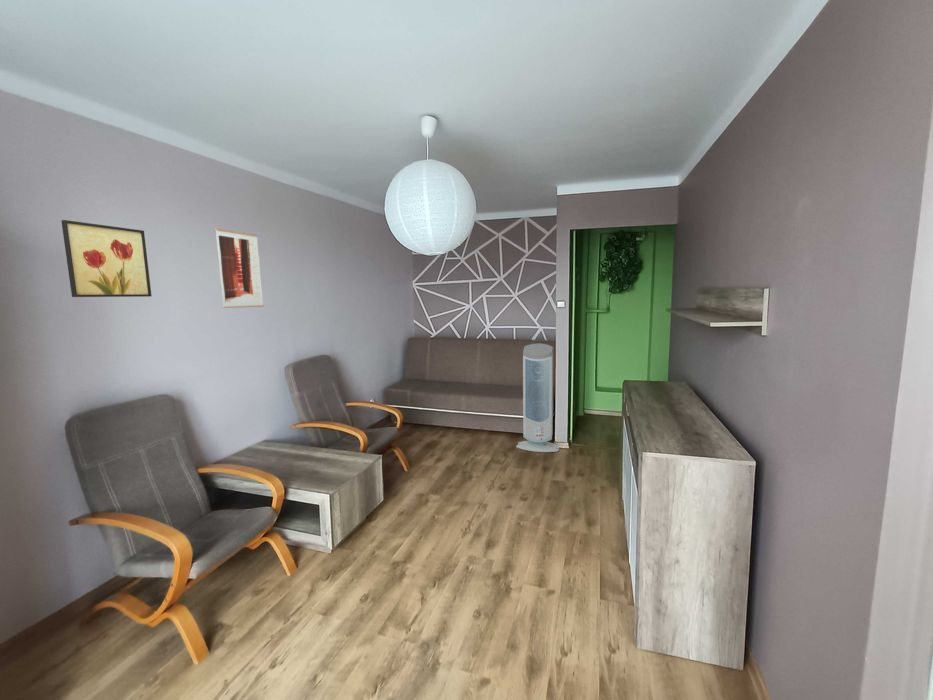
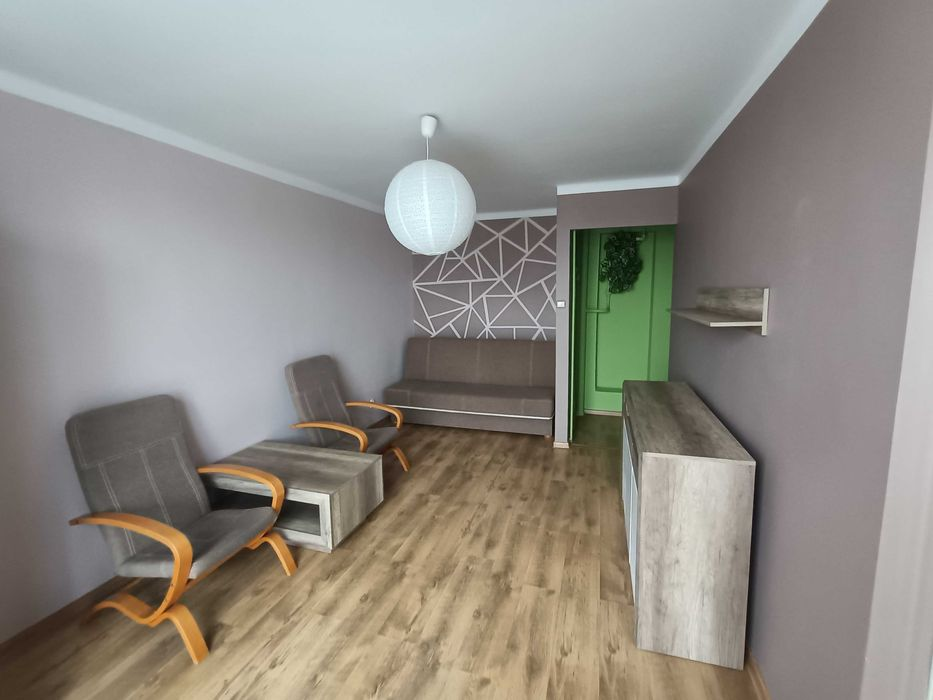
- air purifier [516,343,561,453]
- wall art [214,227,265,309]
- wall art [60,219,153,298]
